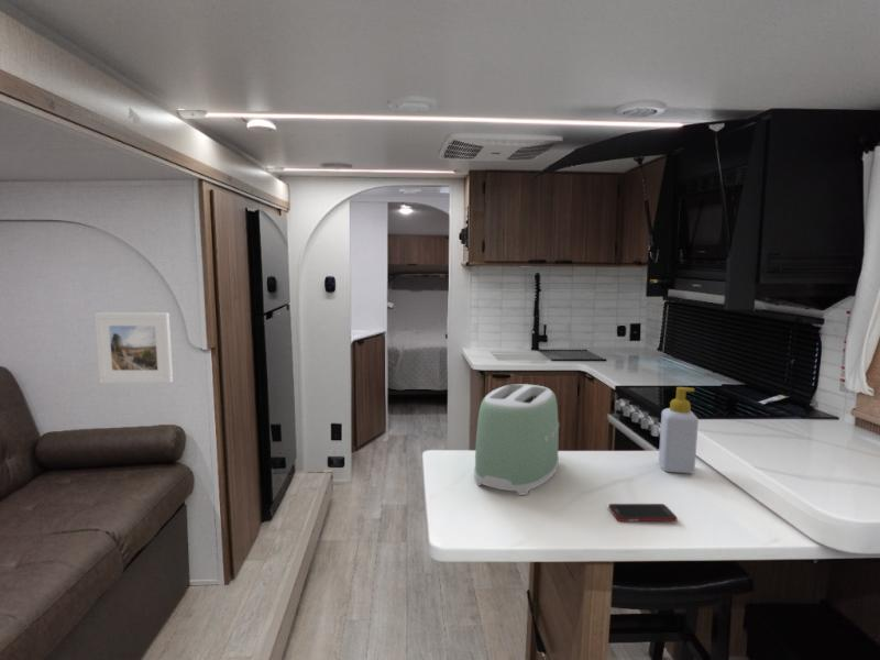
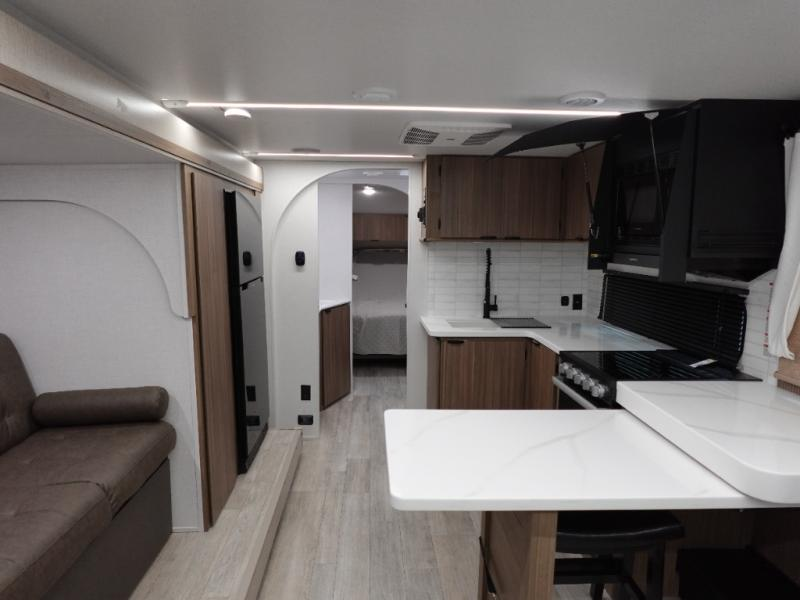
- cell phone [607,503,679,522]
- soap bottle [658,386,700,475]
- toaster [473,383,560,496]
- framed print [94,311,174,384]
